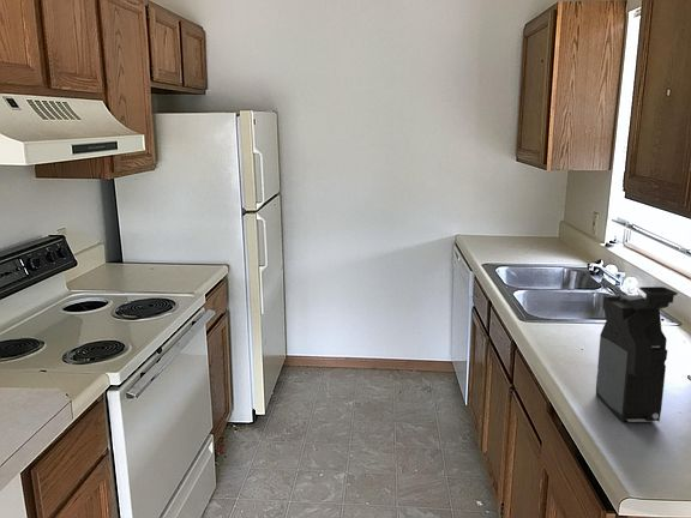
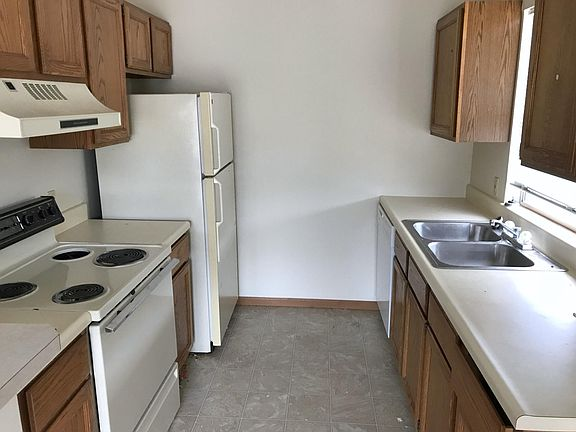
- coffee maker [595,285,679,423]
